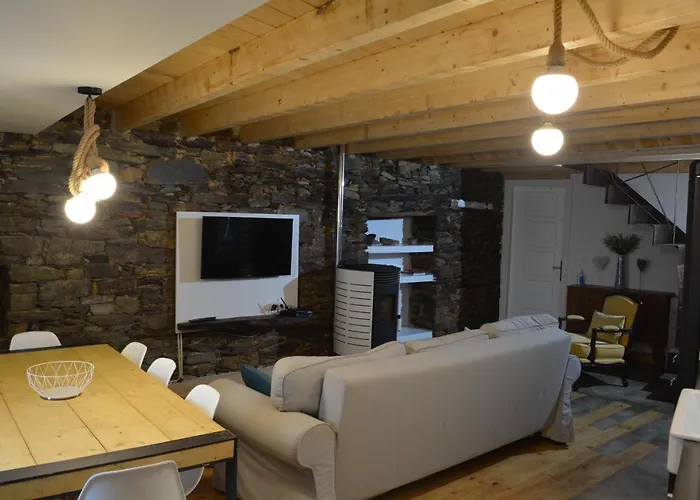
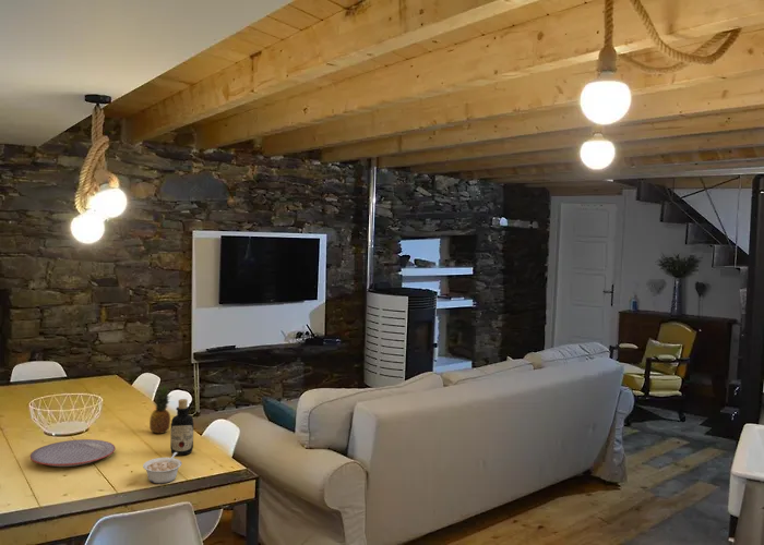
+ fruit [148,383,171,435]
+ bottle [169,398,194,457]
+ plate [29,438,117,468]
+ legume [142,452,182,484]
